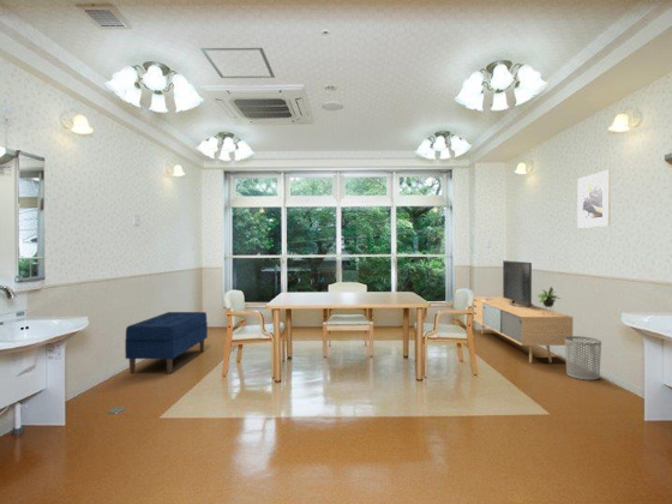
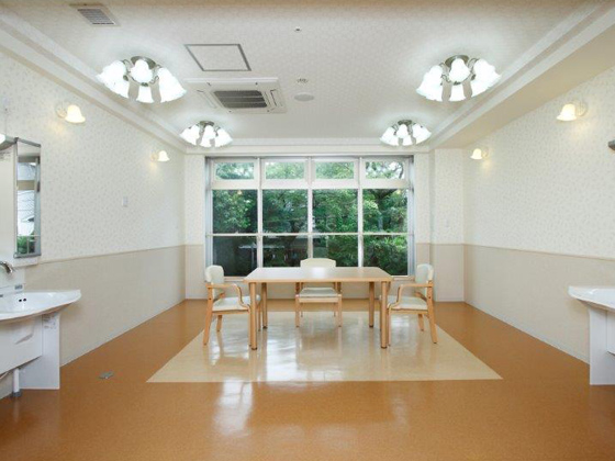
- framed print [576,169,612,229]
- bench [124,311,209,376]
- media console [473,259,574,364]
- waste bin [564,335,602,382]
